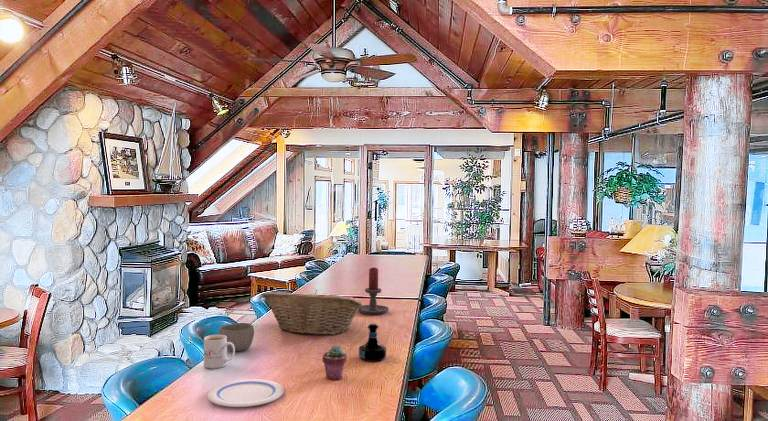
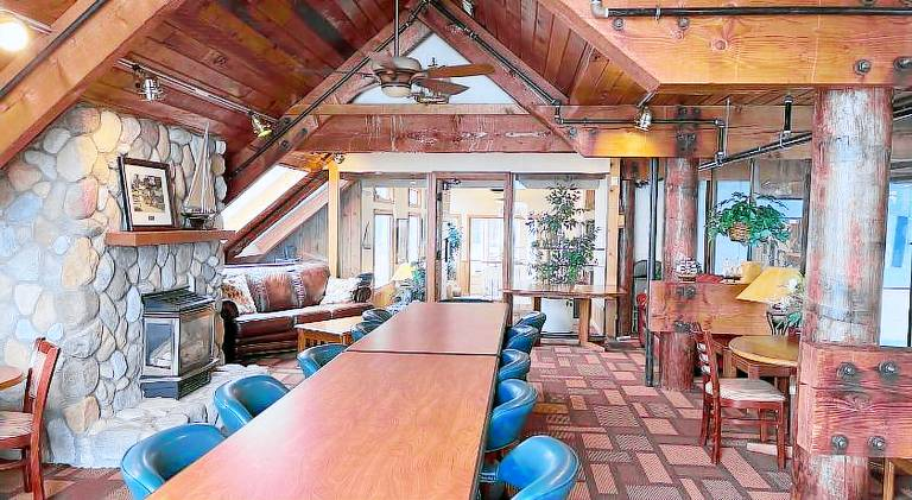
- tequila bottle [358,323,387,363]
- bowl [218,322,255,352]
- mug [203,334,236,370]
- fruit basket [262,289,363,336]
- plate [207,378,285,408]
- candle holder [357,267,390,315]
- potted succulent [321,344,348,381]
